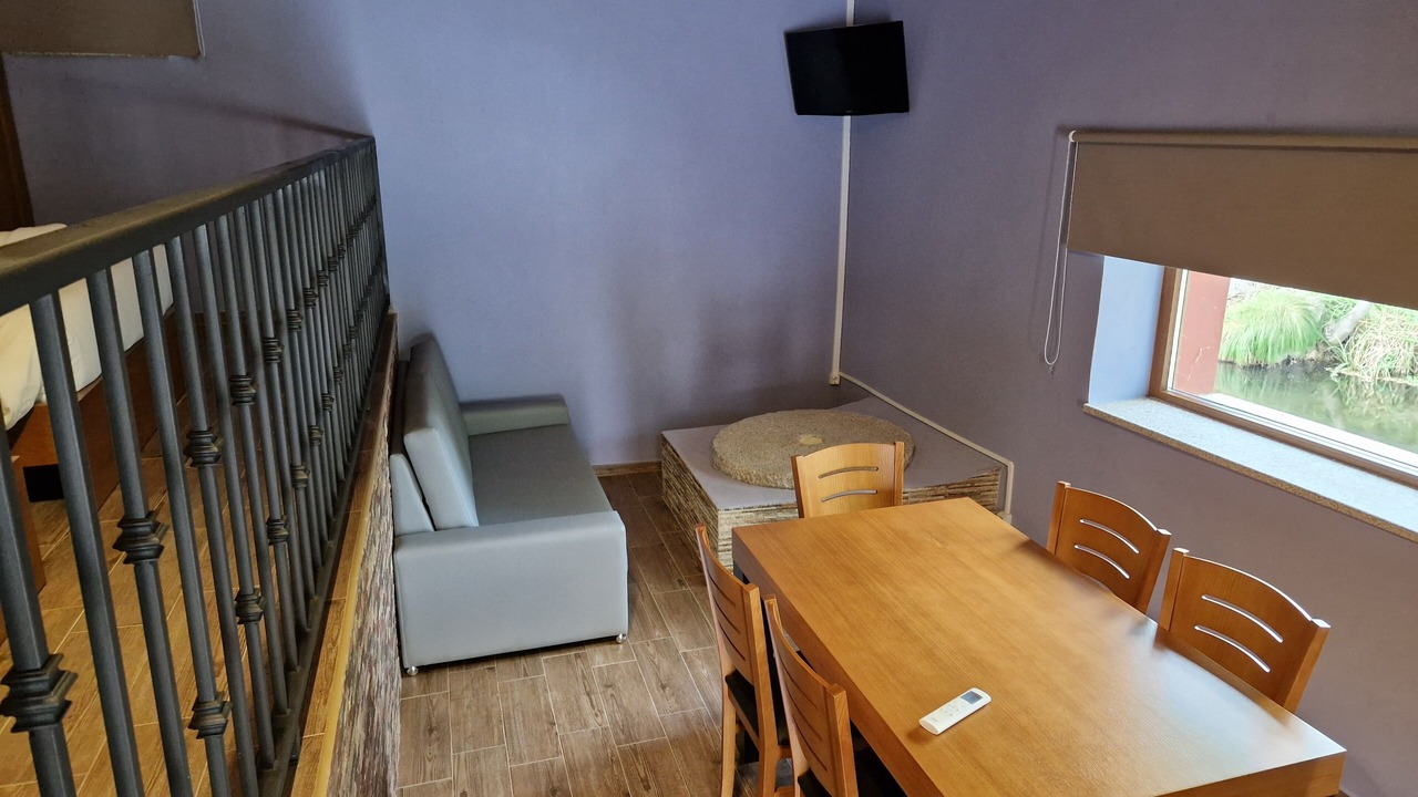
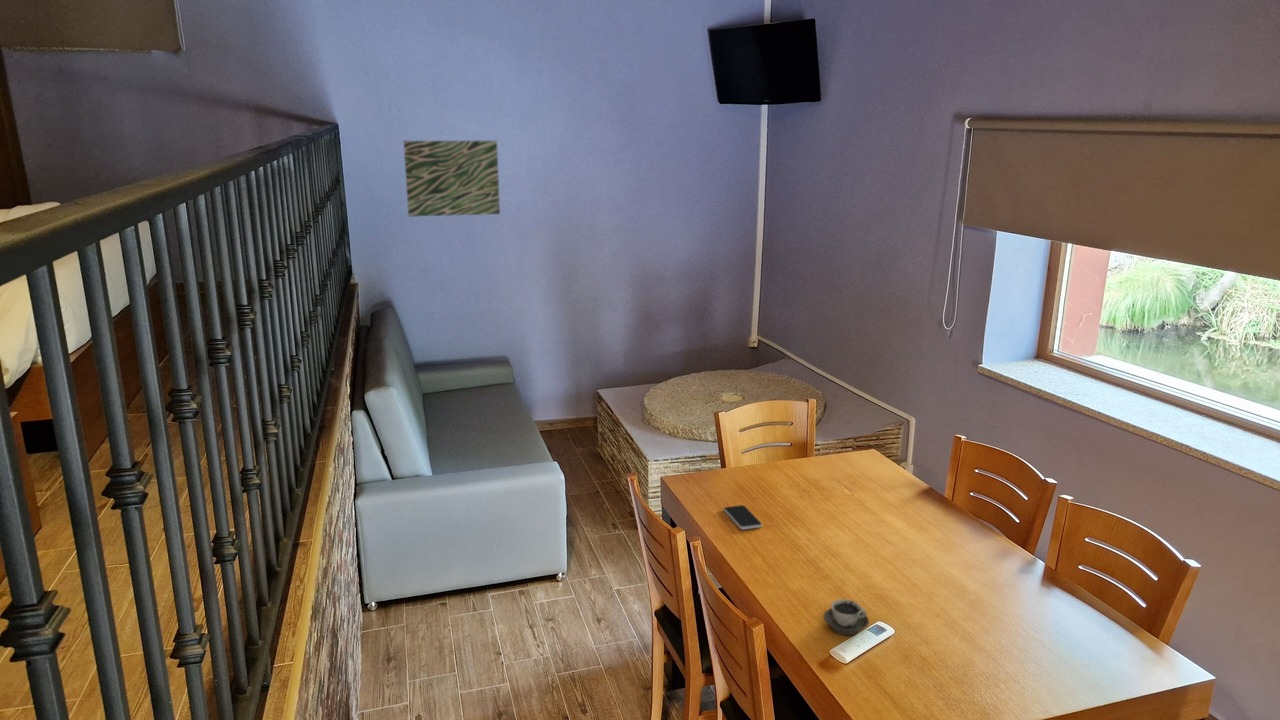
+ wall art [402,140,501,218]
+ cup [823,598,870,636]
+ smartphone [723,504,763,531]
